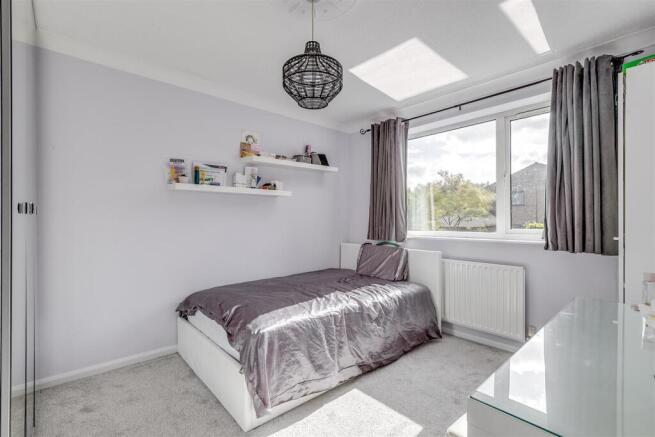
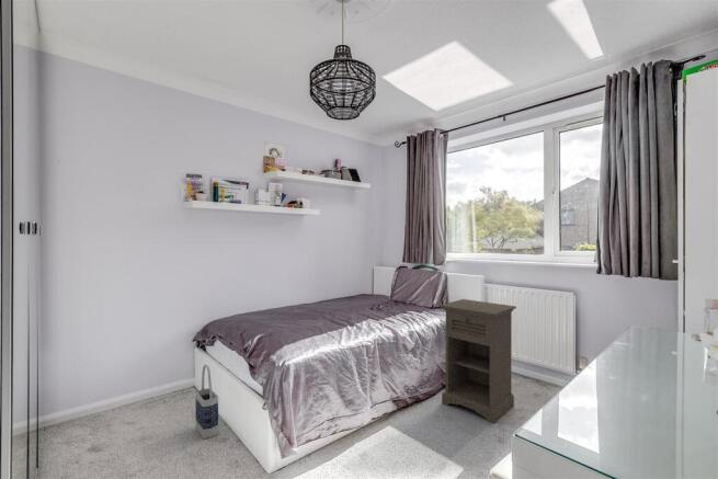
+ bag [195,364,219,440]
+ nightstand [438,298,517,424]
